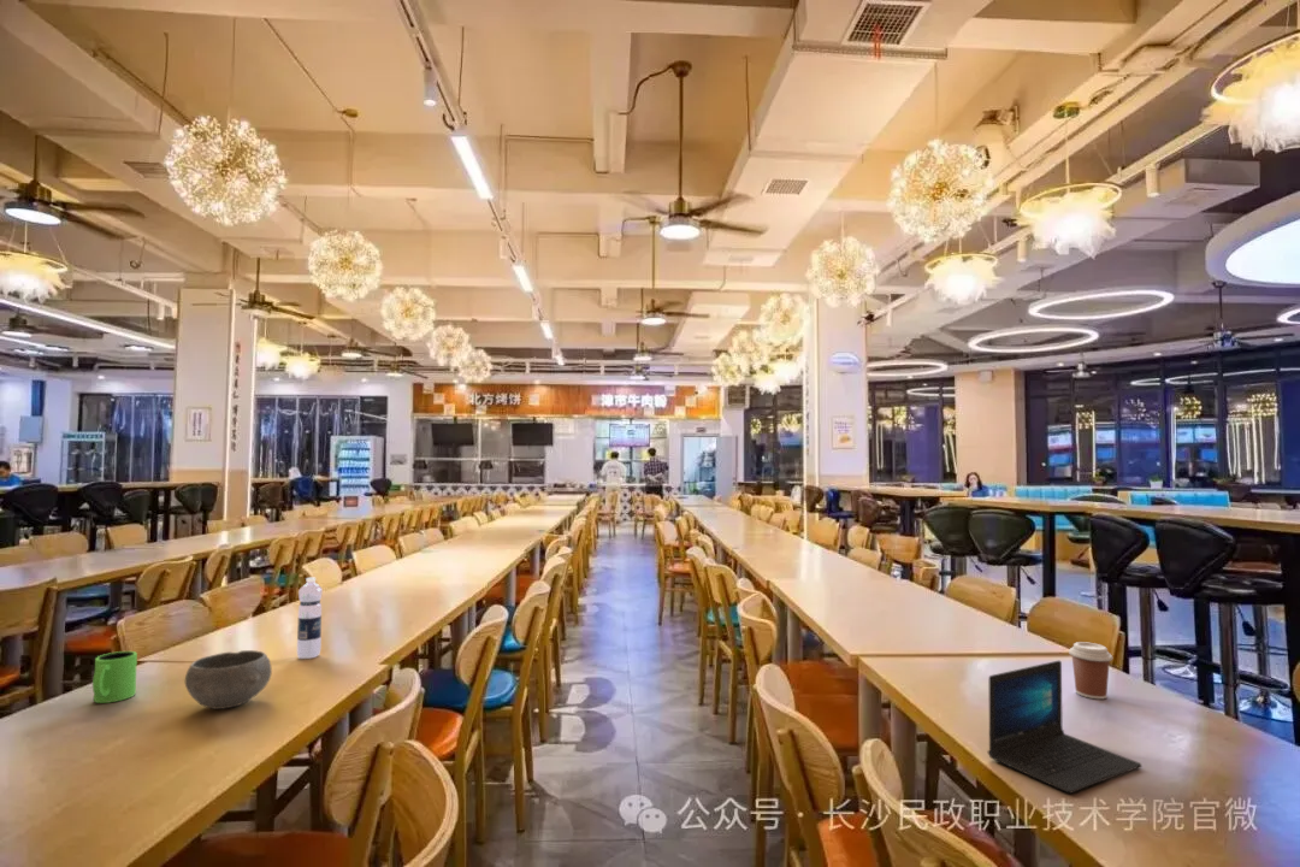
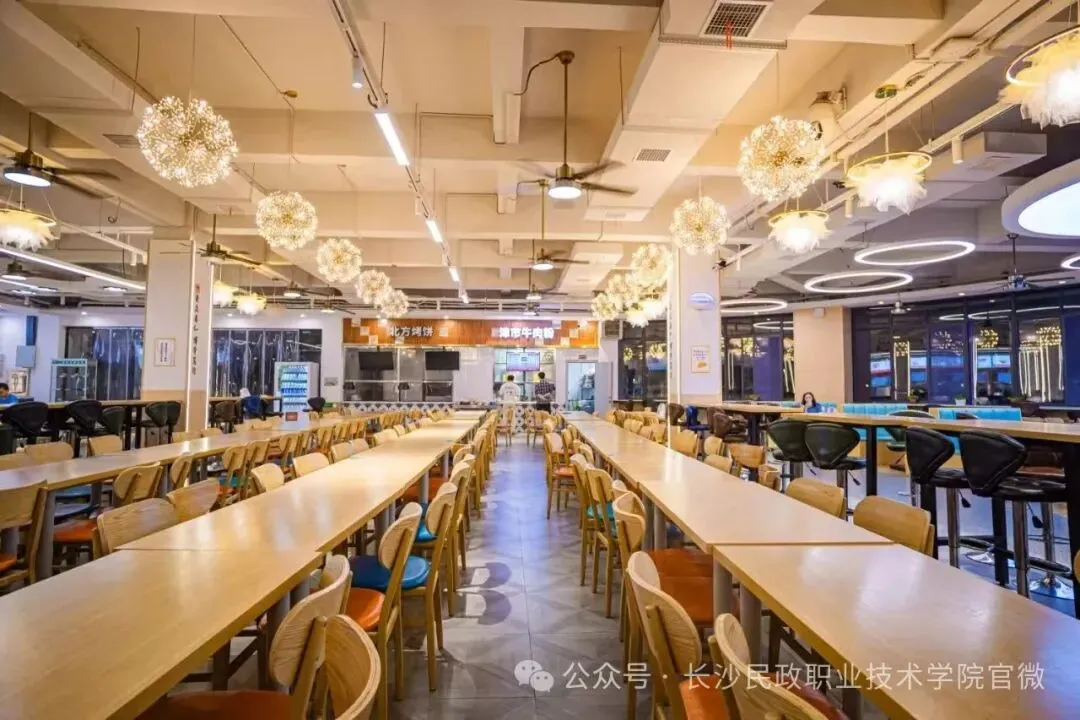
- water bottle [296,577,324,660]
- mug [91,650,138,704]
- laptop [987,660,1142,795]
- bowl [184,649,273,710]
- coffee cup [1068,641,1113,701]
